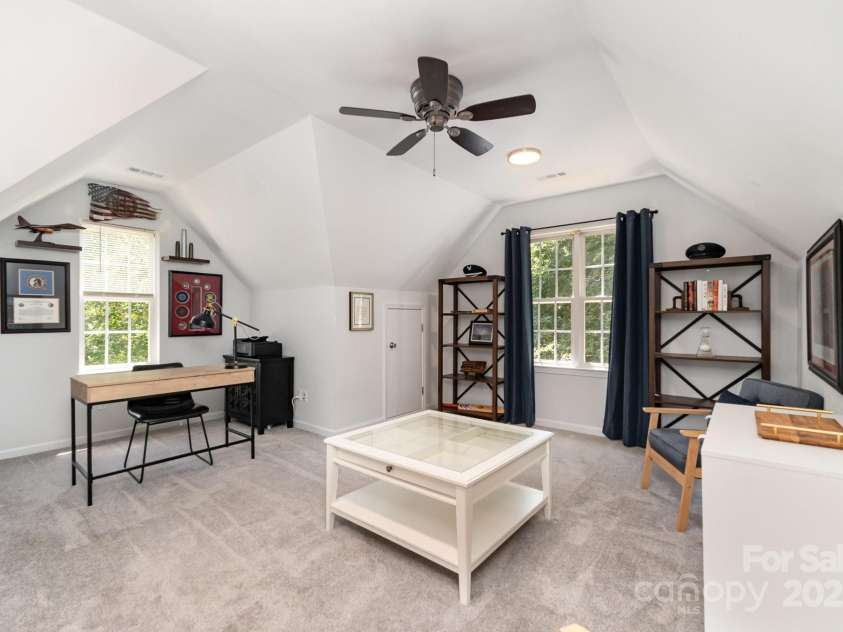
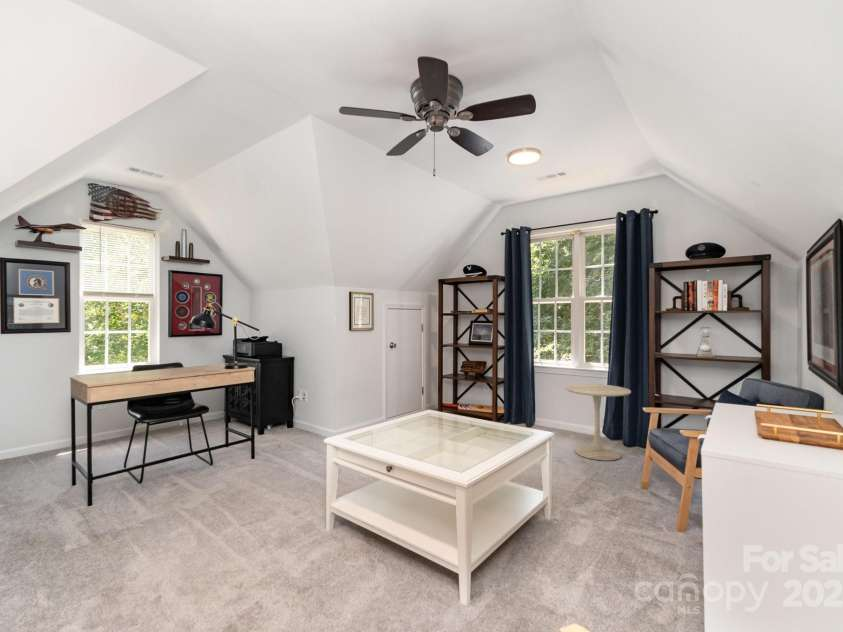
+ side table [564,383,632,462]
